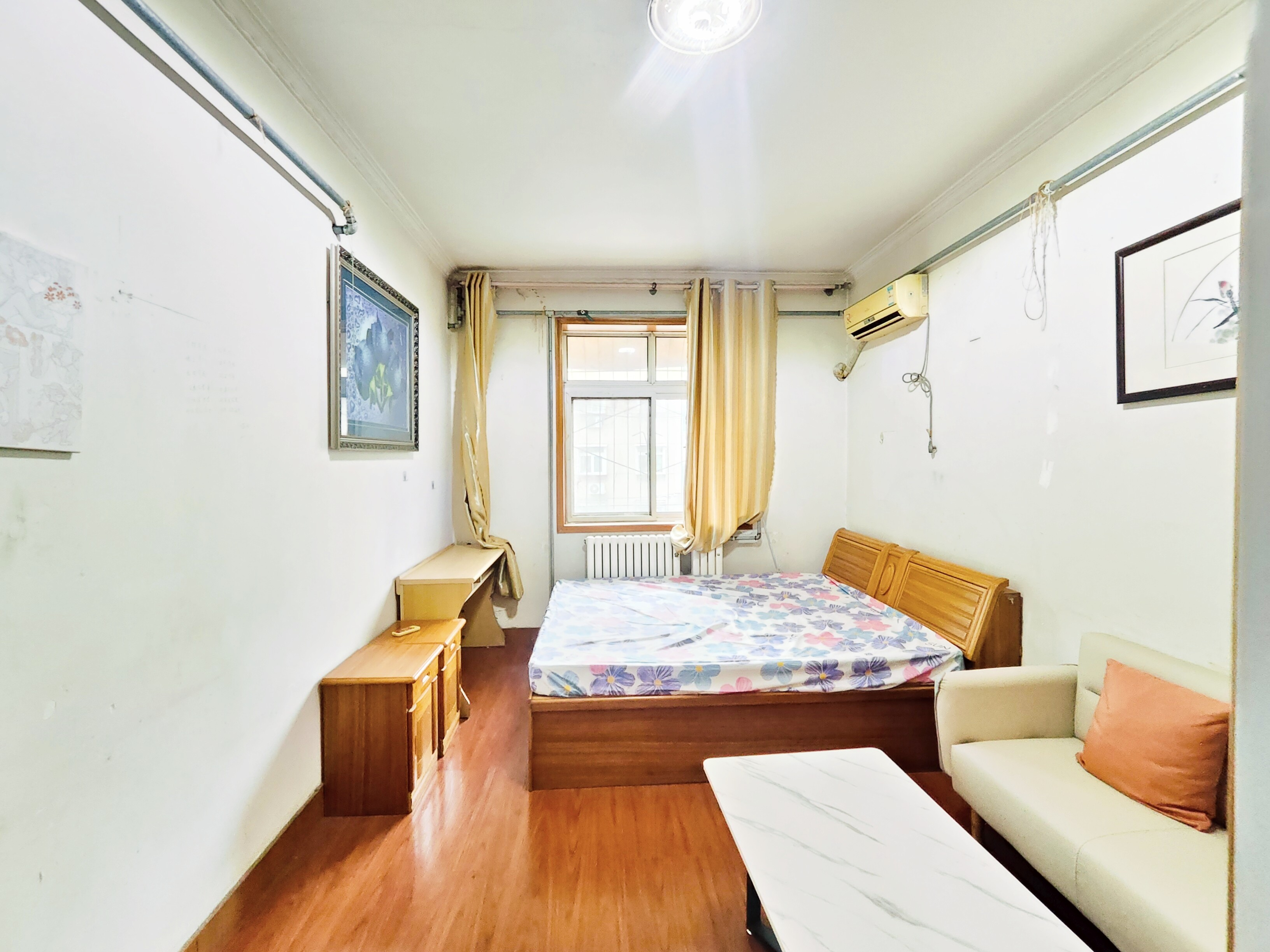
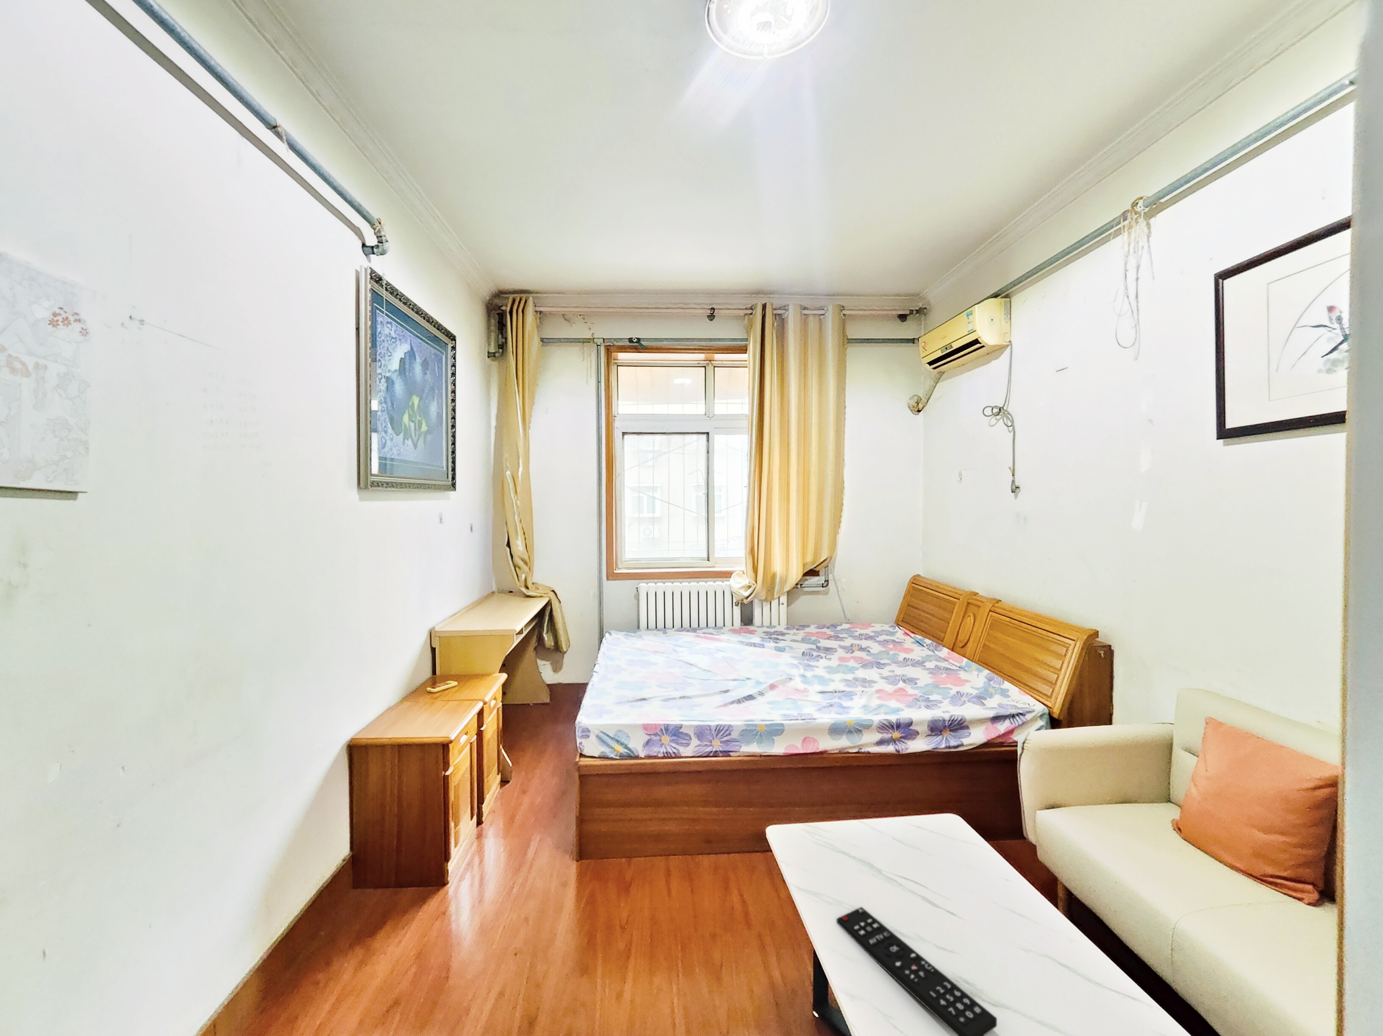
+ remote control [836,906,998,1036]
